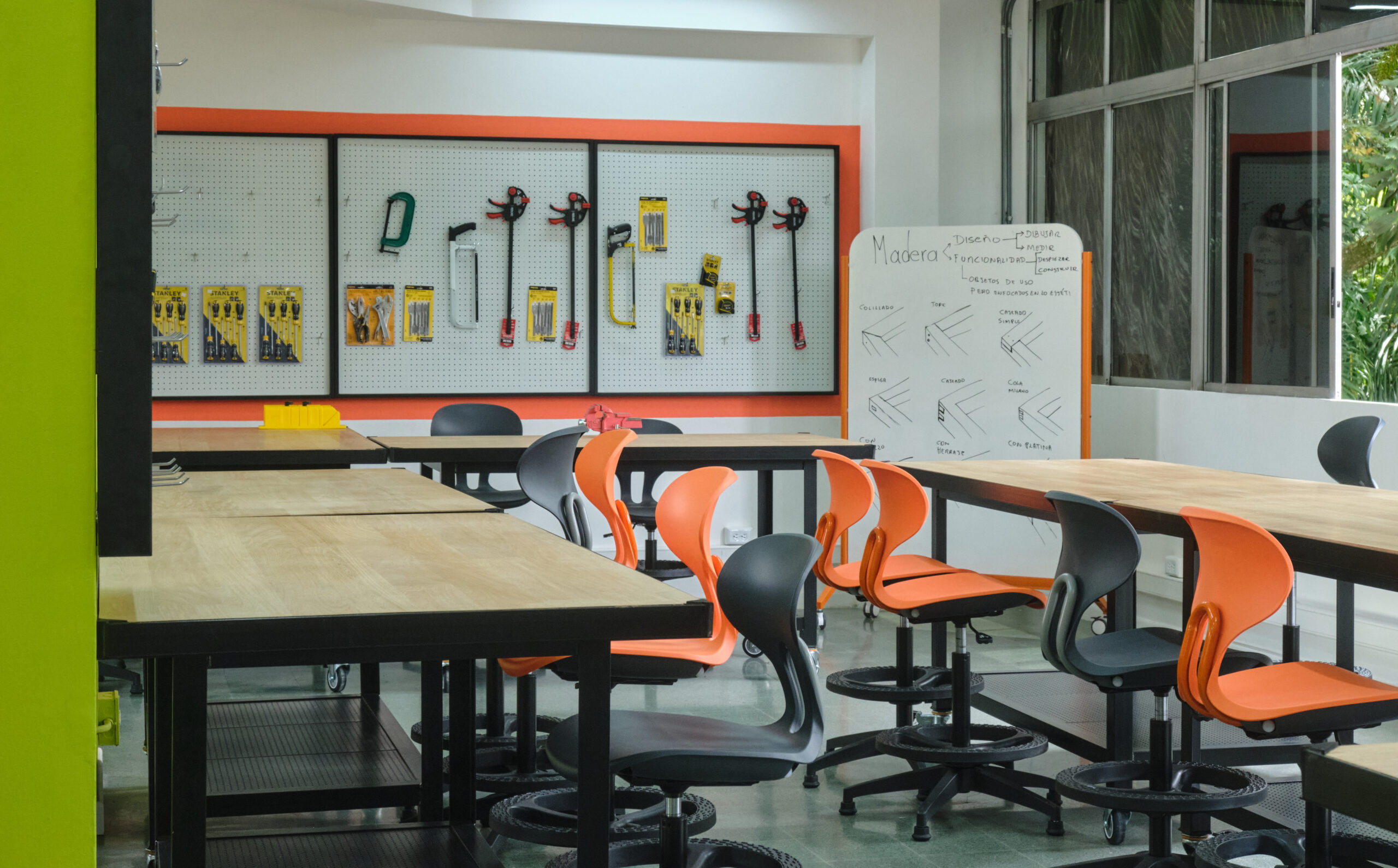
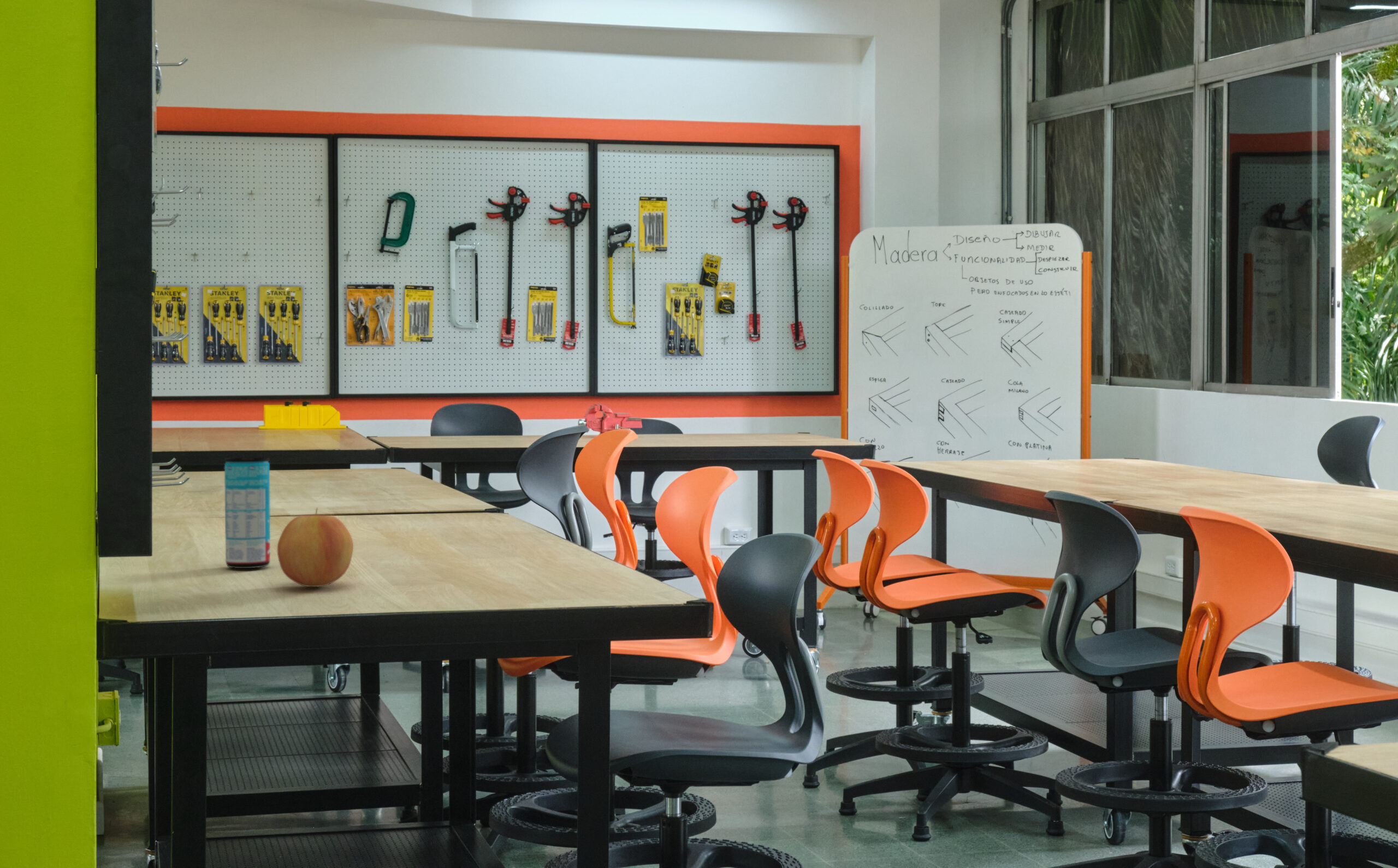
+ beverage can [224,457,271,569]
+ apple [277,507,354,587]
